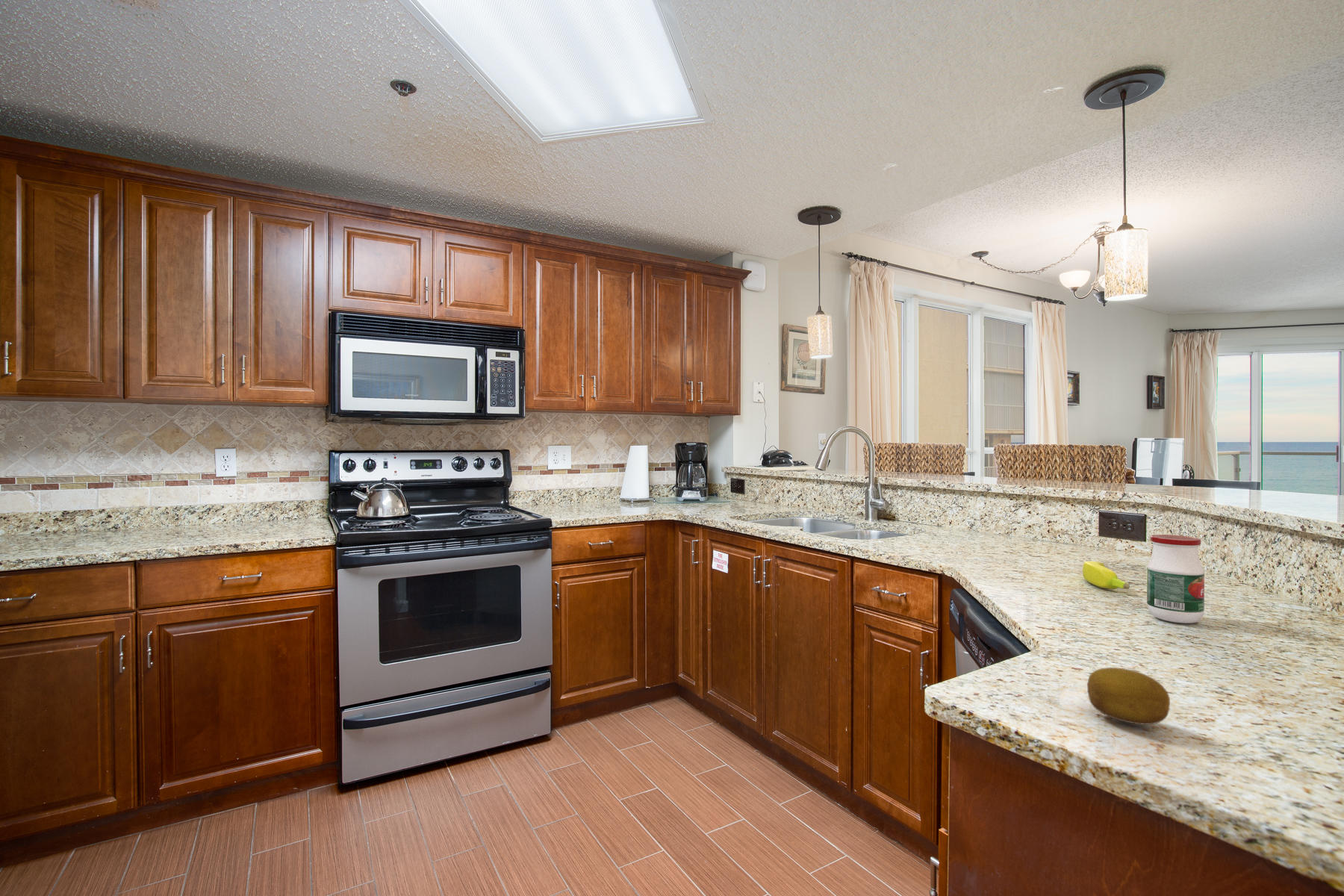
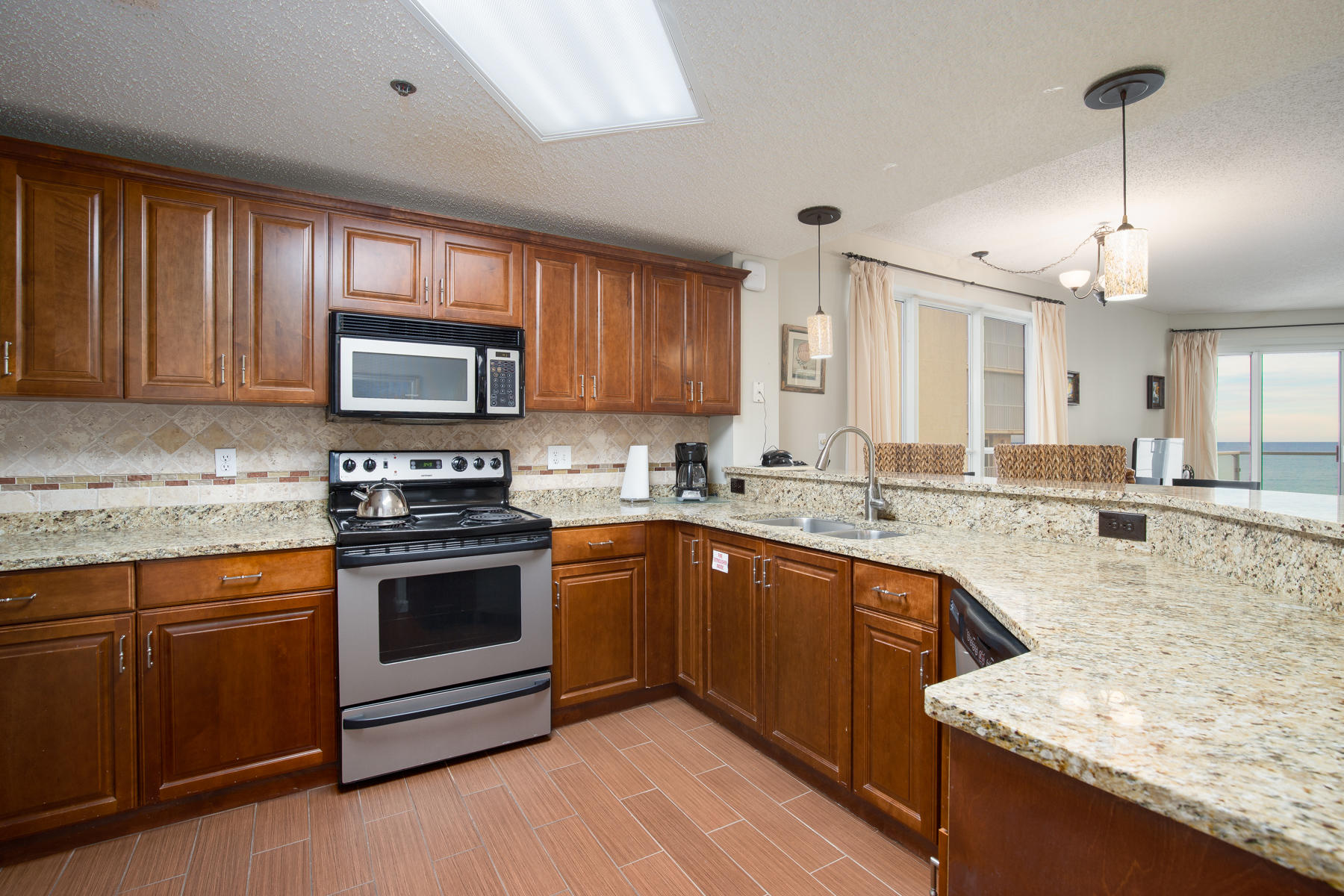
- fruit [1086,667,1171,726]
- banana [1082,561,1130,590]
- jar [1146,534,1205,624]
